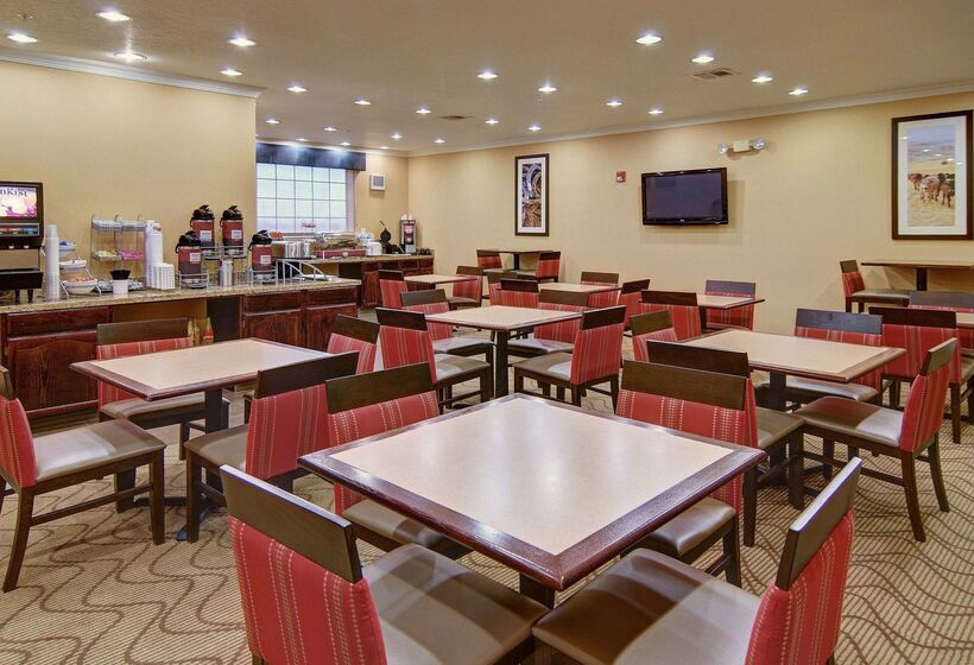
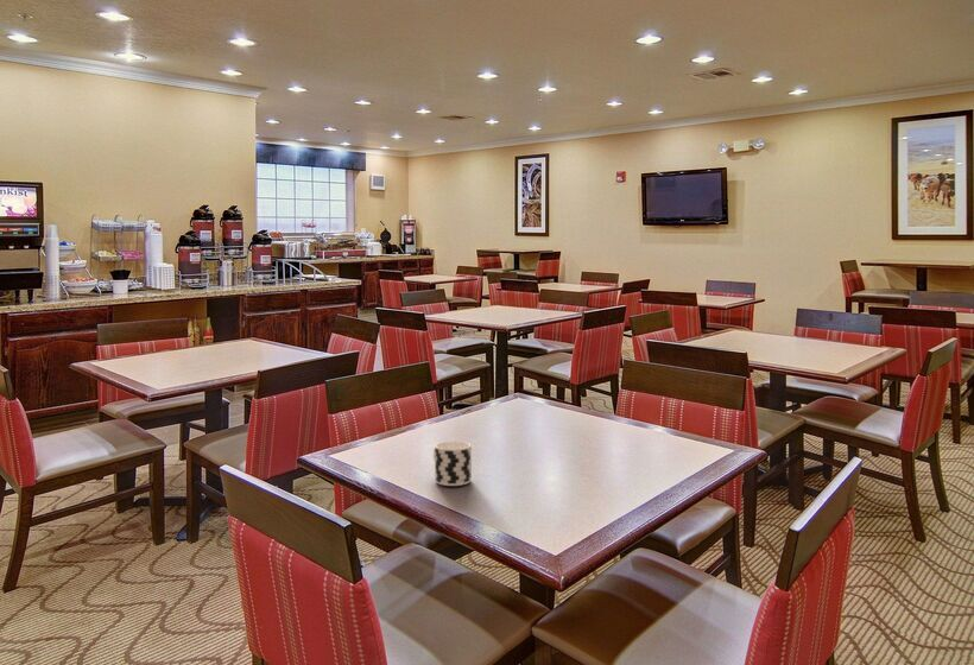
+ cup [432,441,473,487]
